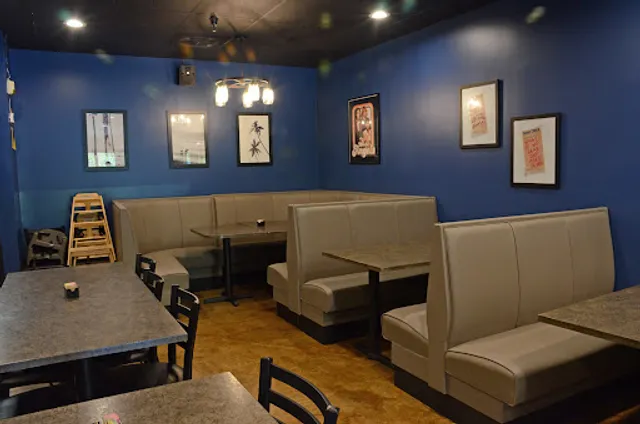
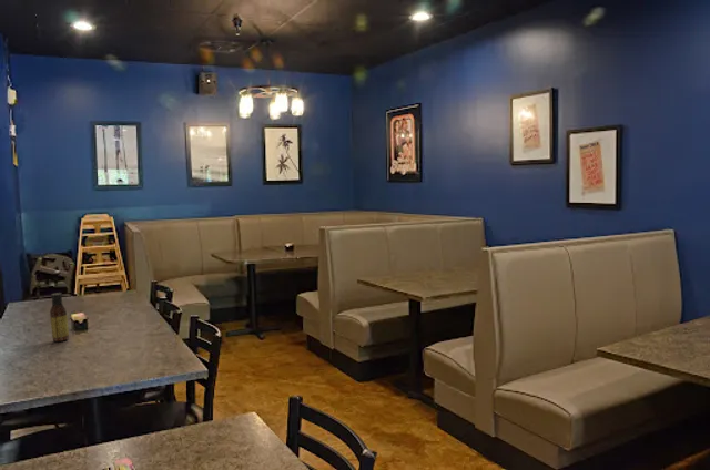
+ sauce bottle [49,292,70,343]
